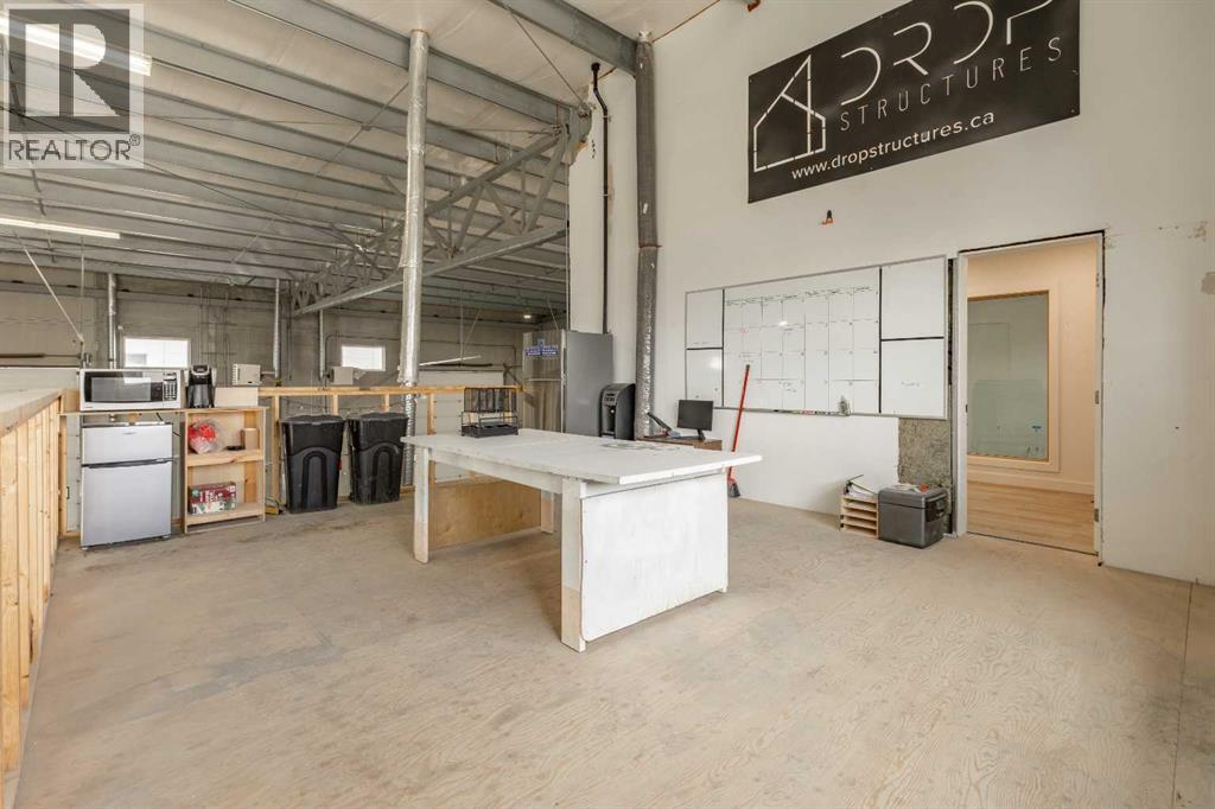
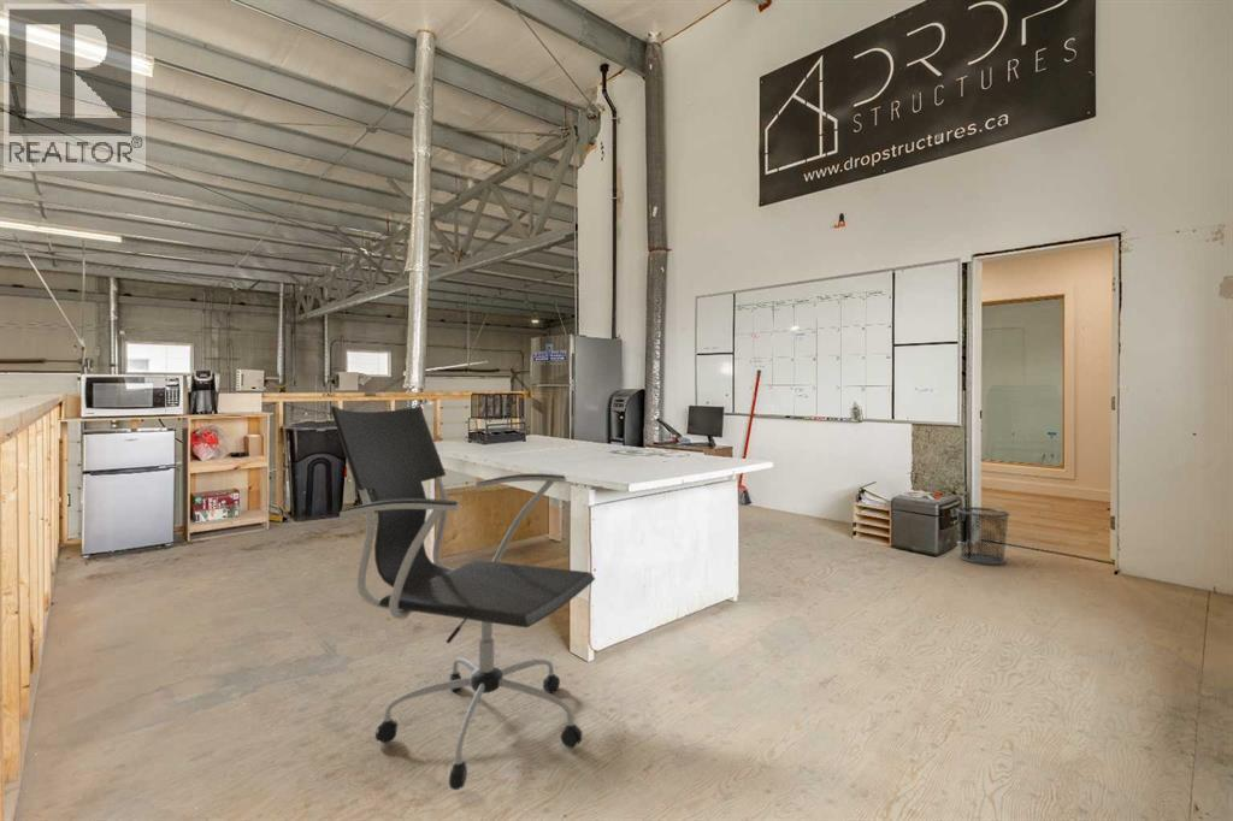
+ waste bin [955,506,1011,566]
+ office chair [330,404,596,791]
